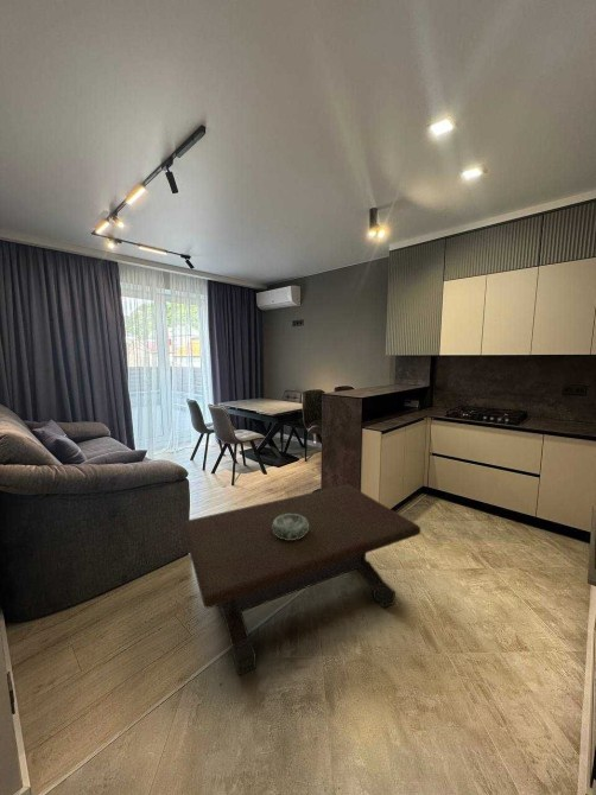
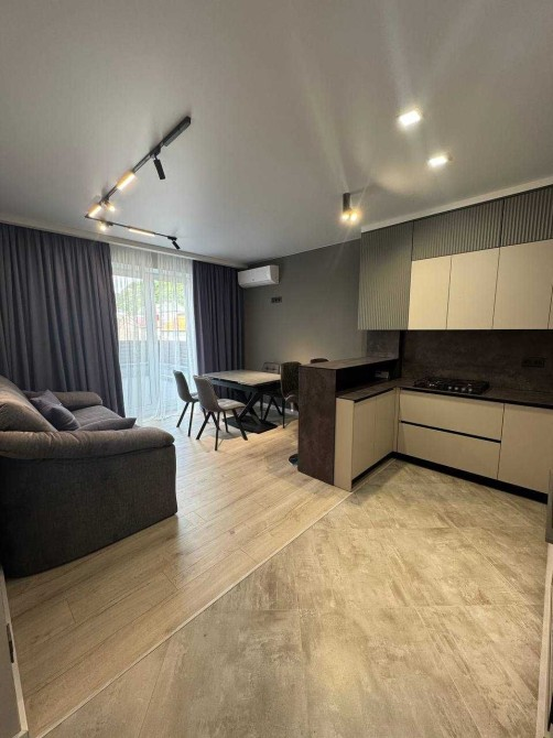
- decorative bowl [272,514,309,540]
- coffee table [182,484,421,676]
